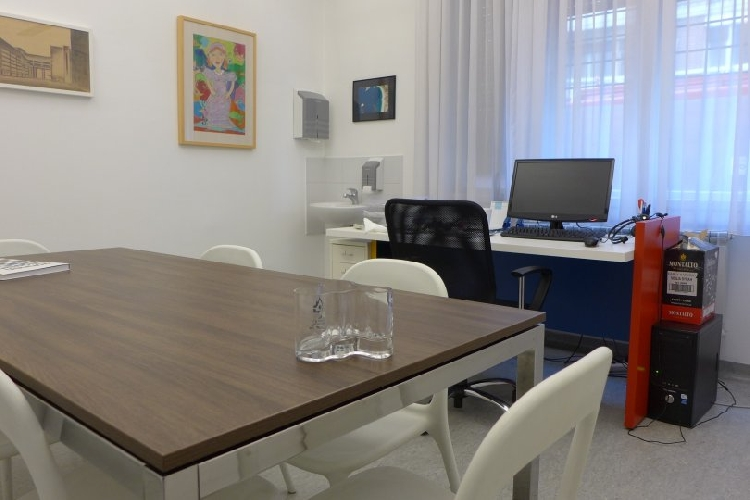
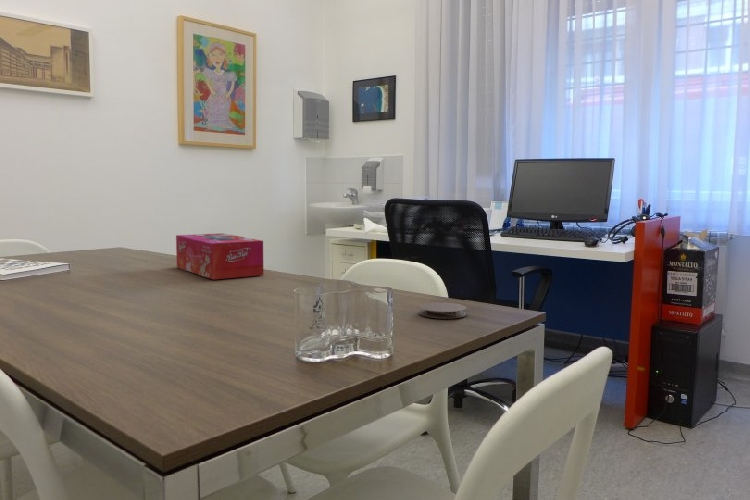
+ coaster [418,301,467,319]
+ tissue box [175,232,264,280]
